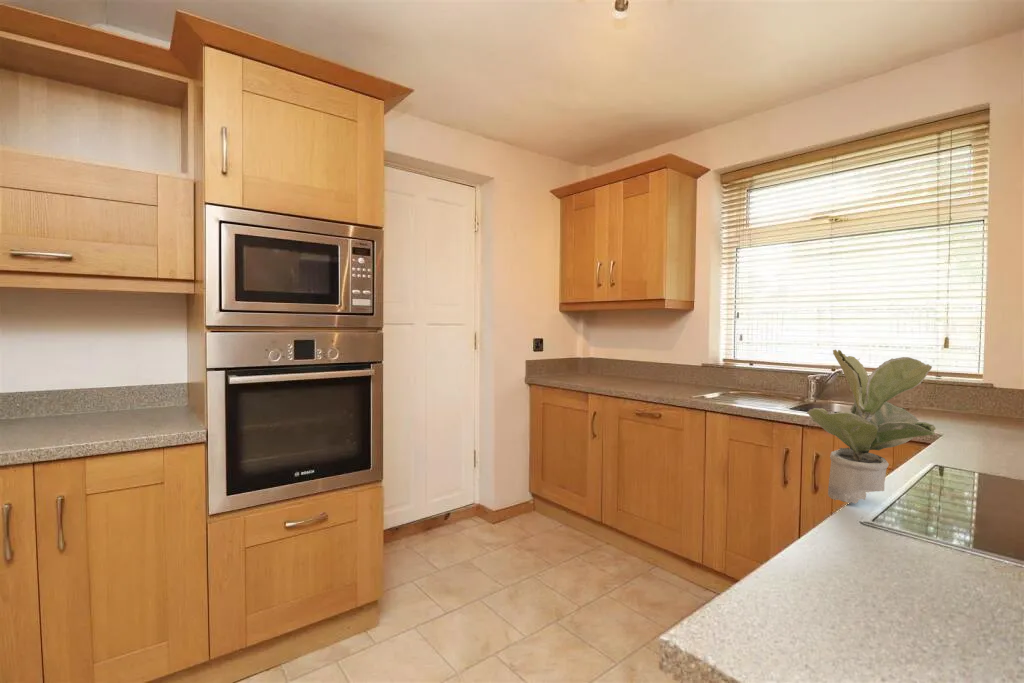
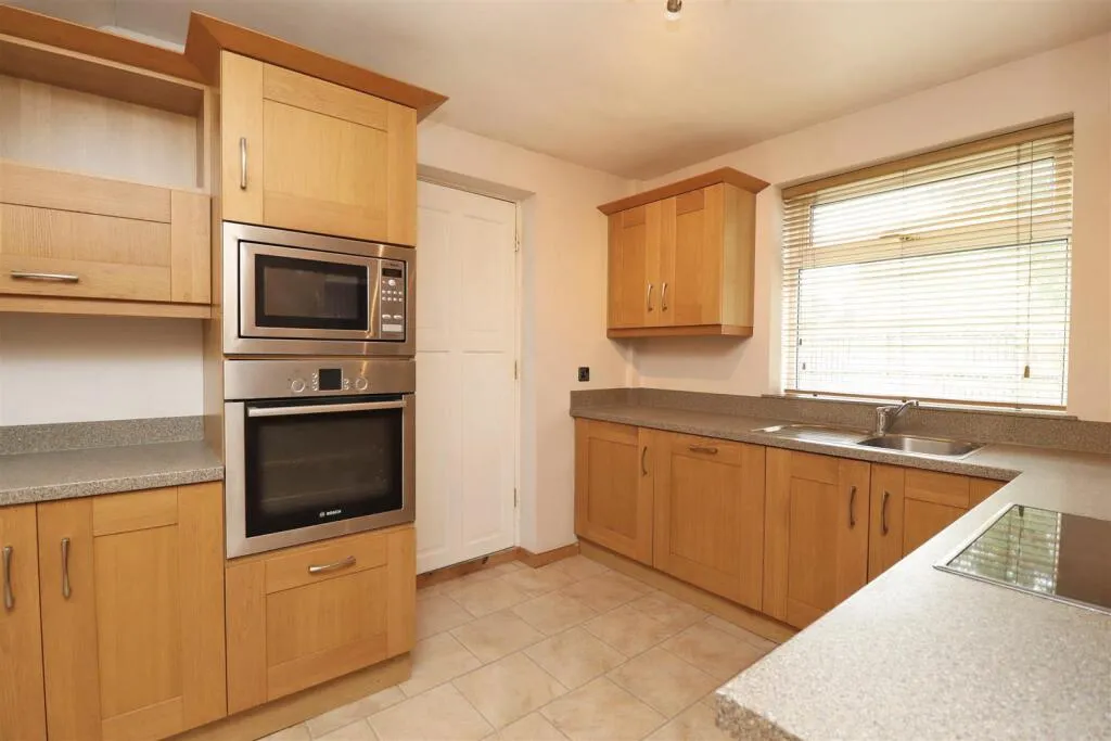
- potted plant [806,349,937,505]
